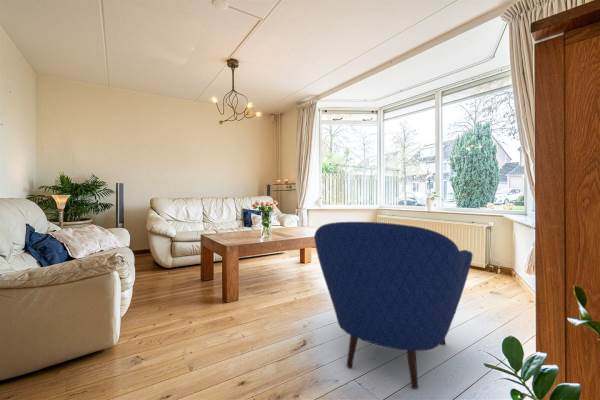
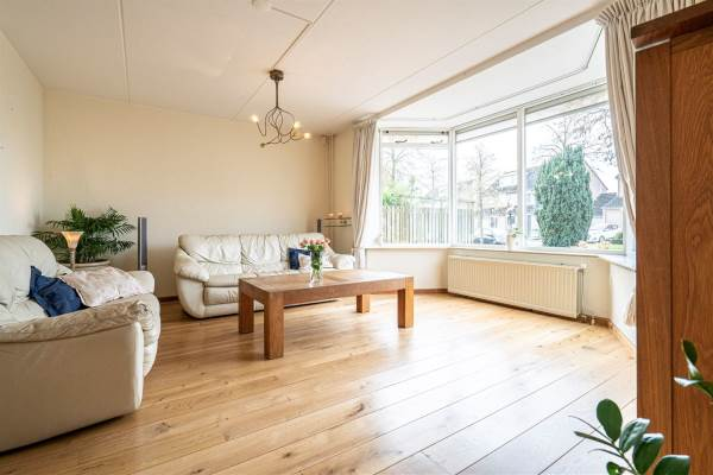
- armchair [313,221,474,390]
